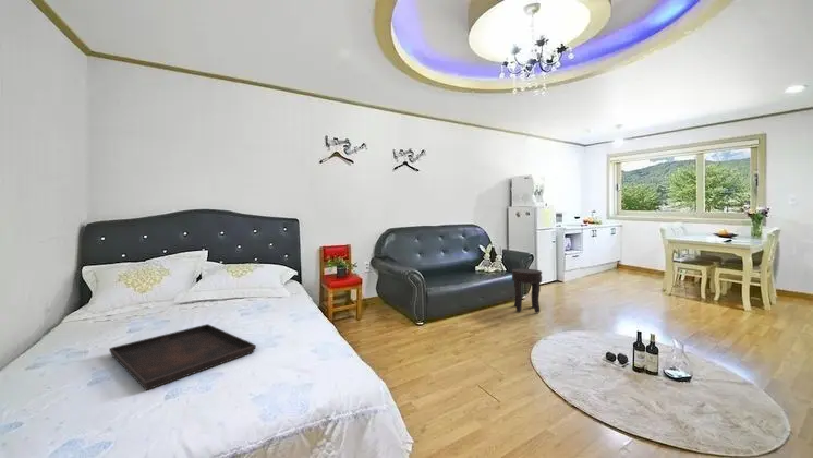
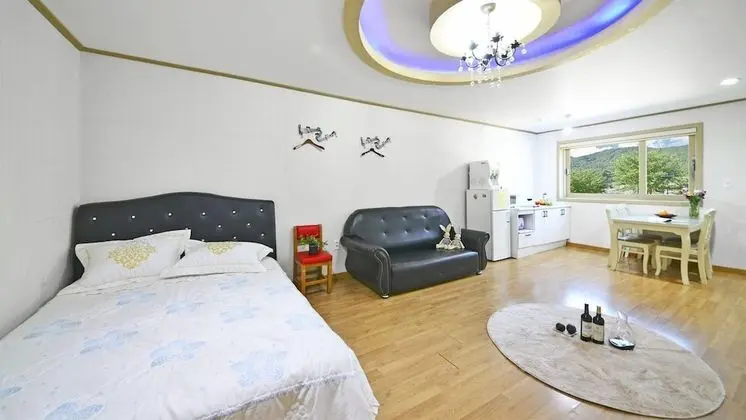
- serving tray [108,323,257,391]
- side table [511,268,543,314]
